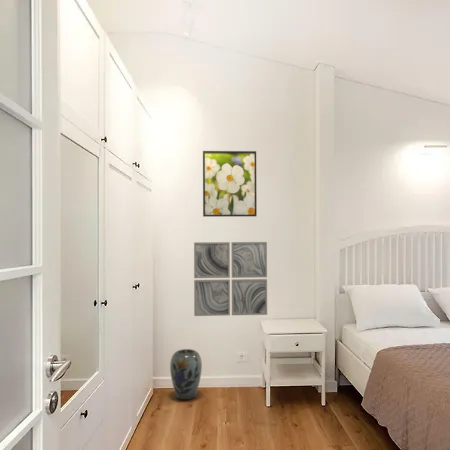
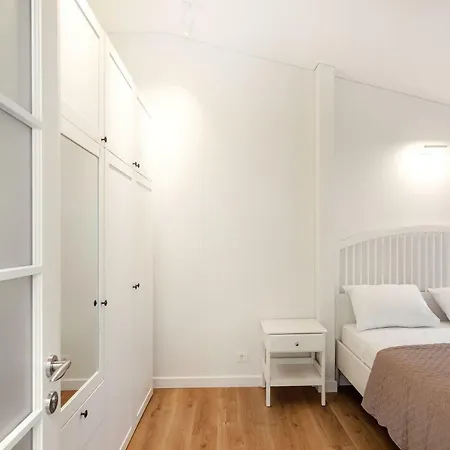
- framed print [202,150,258,218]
- vase [169,348,203,401]
- wall art [193,241,268,317]
